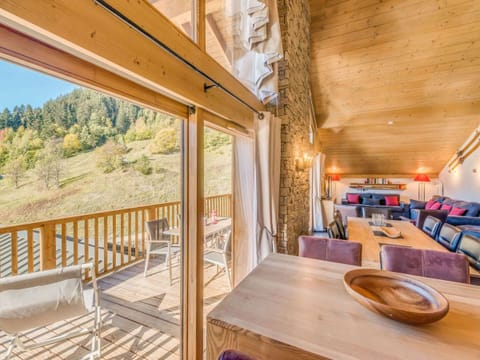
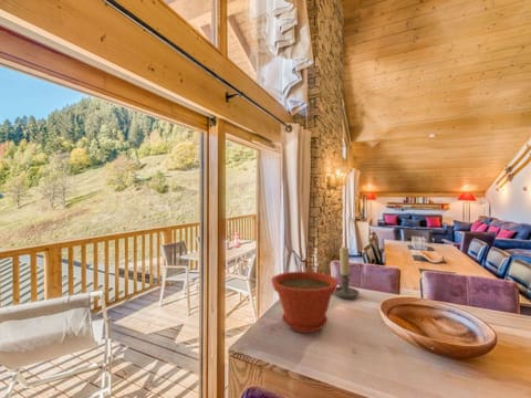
+ plant pot [270,271,339,334]
+ candle holder [333,247,361,300]
